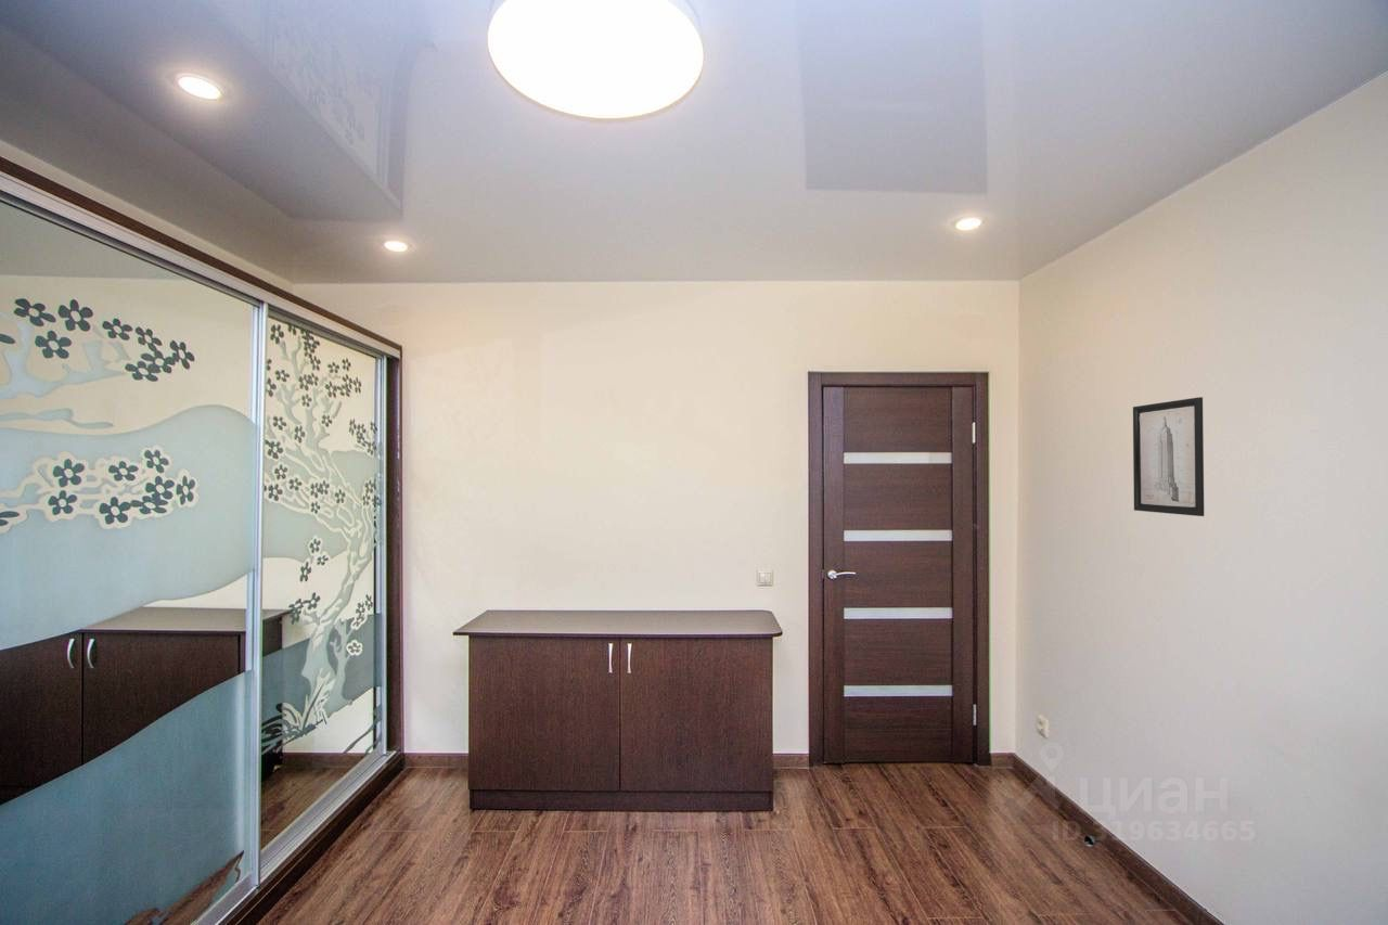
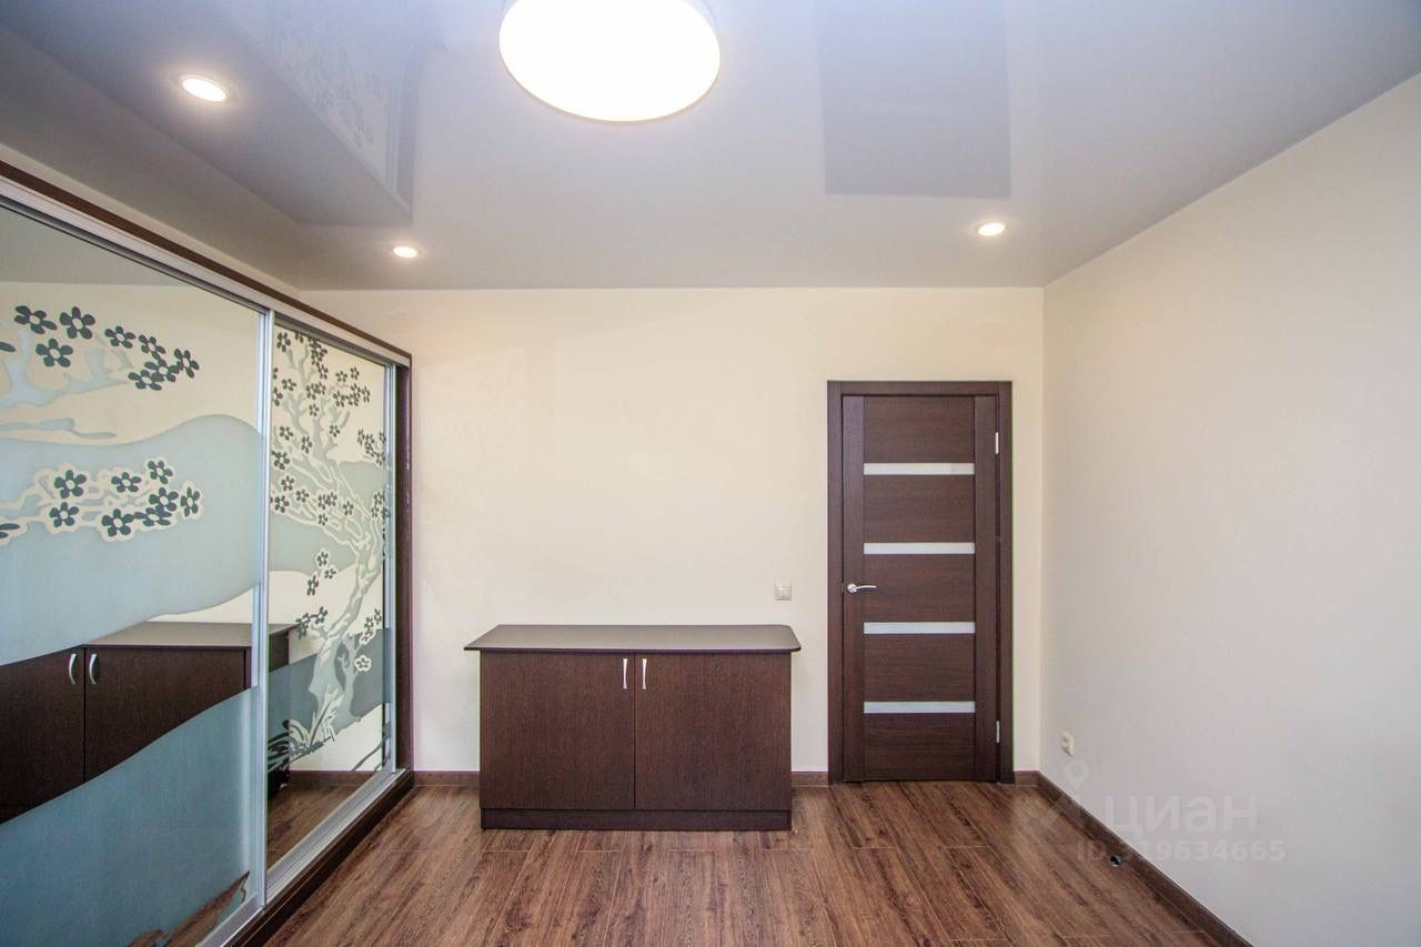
- wall art [1132,396,1205,517]
